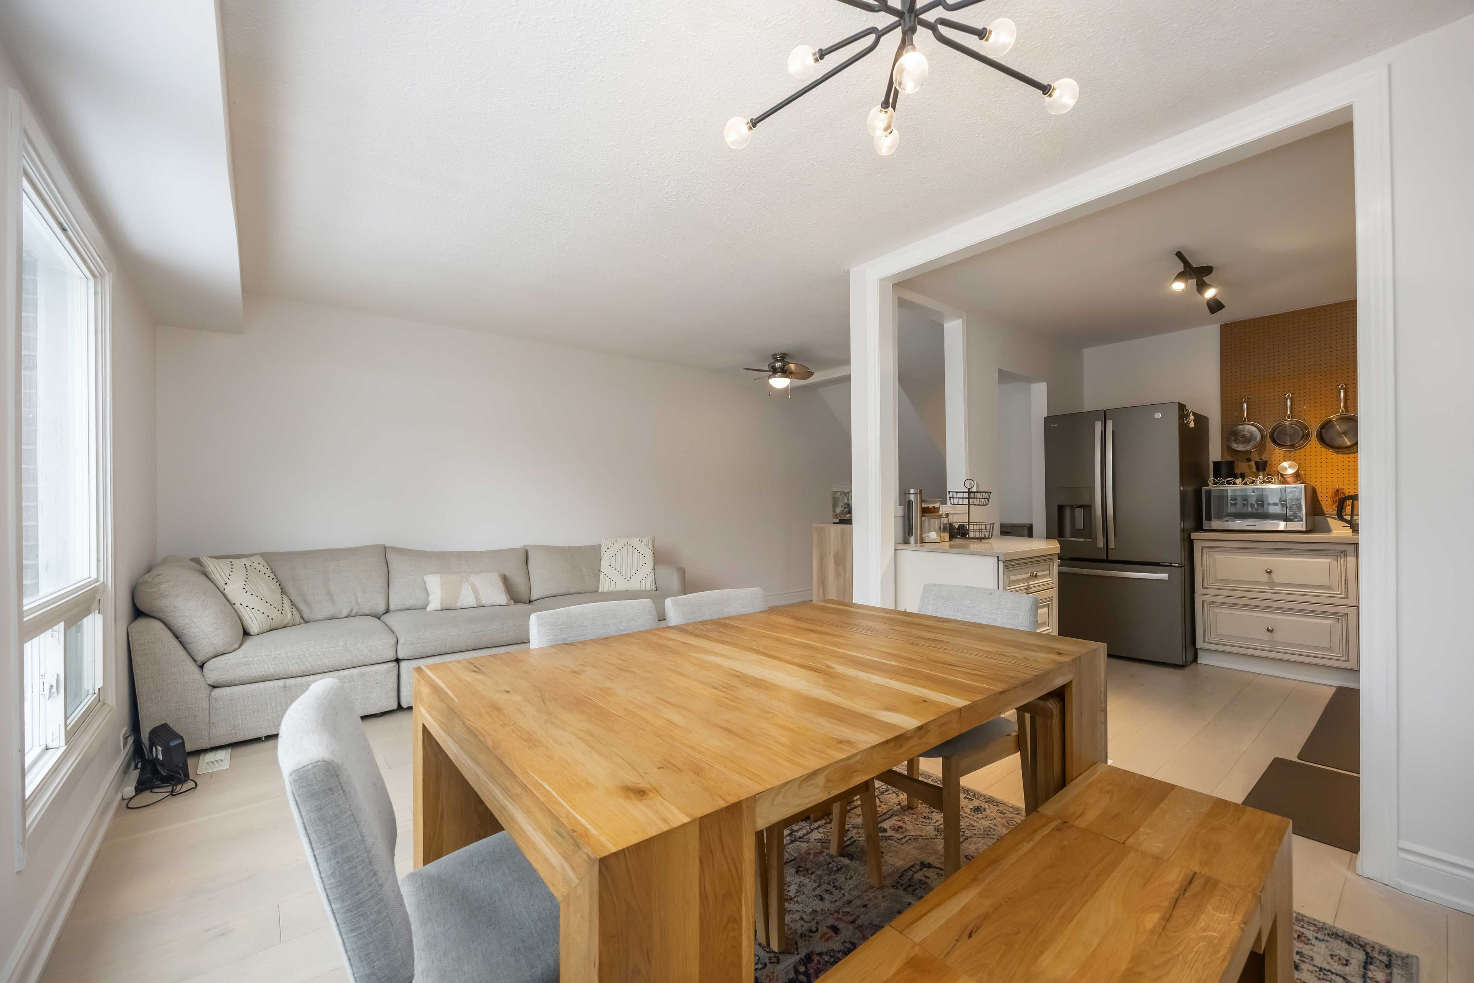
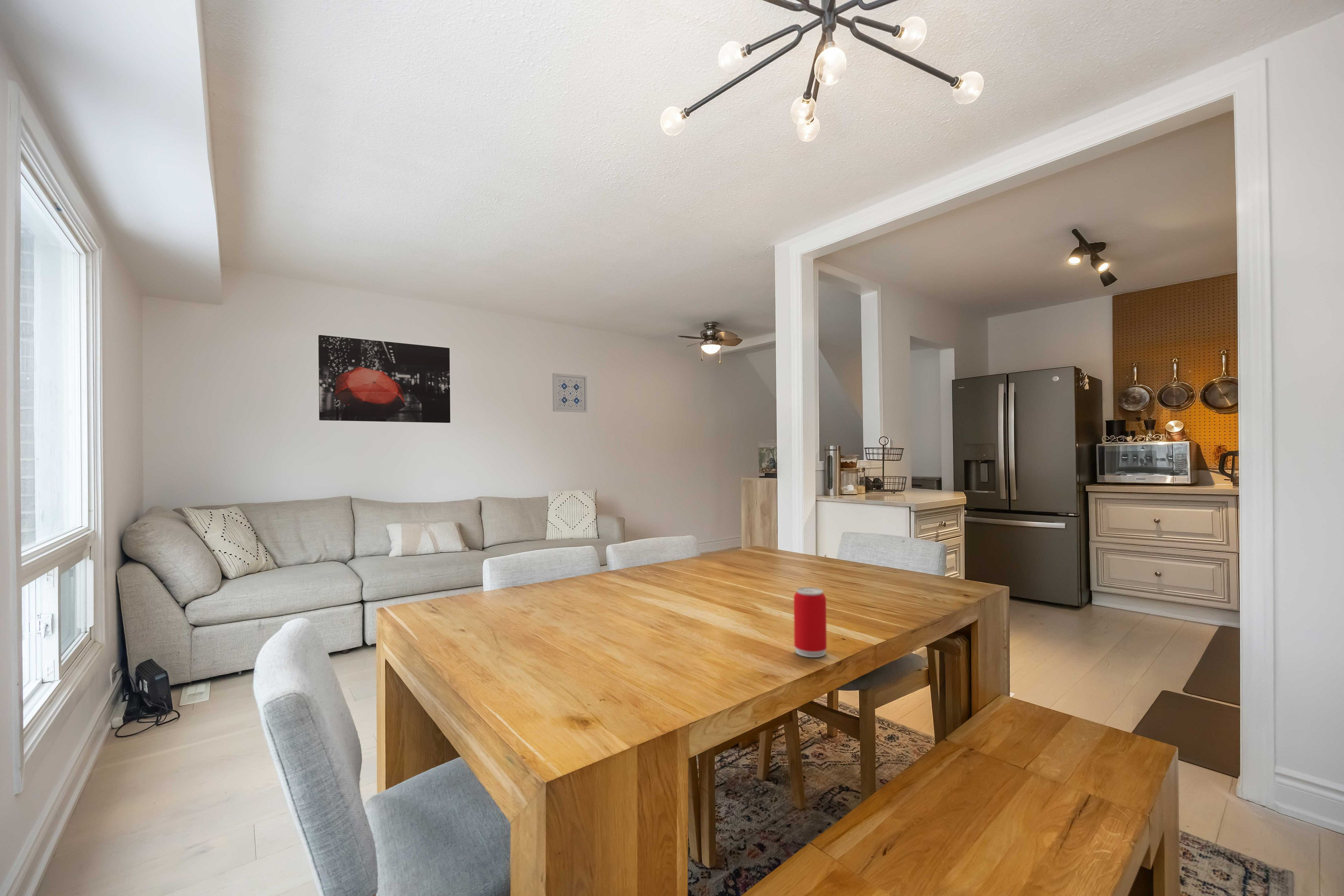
+ wall art [318,335,451,423]
+ beverage can [793,587,827,658]
+ wall art [552,373,588,413]
